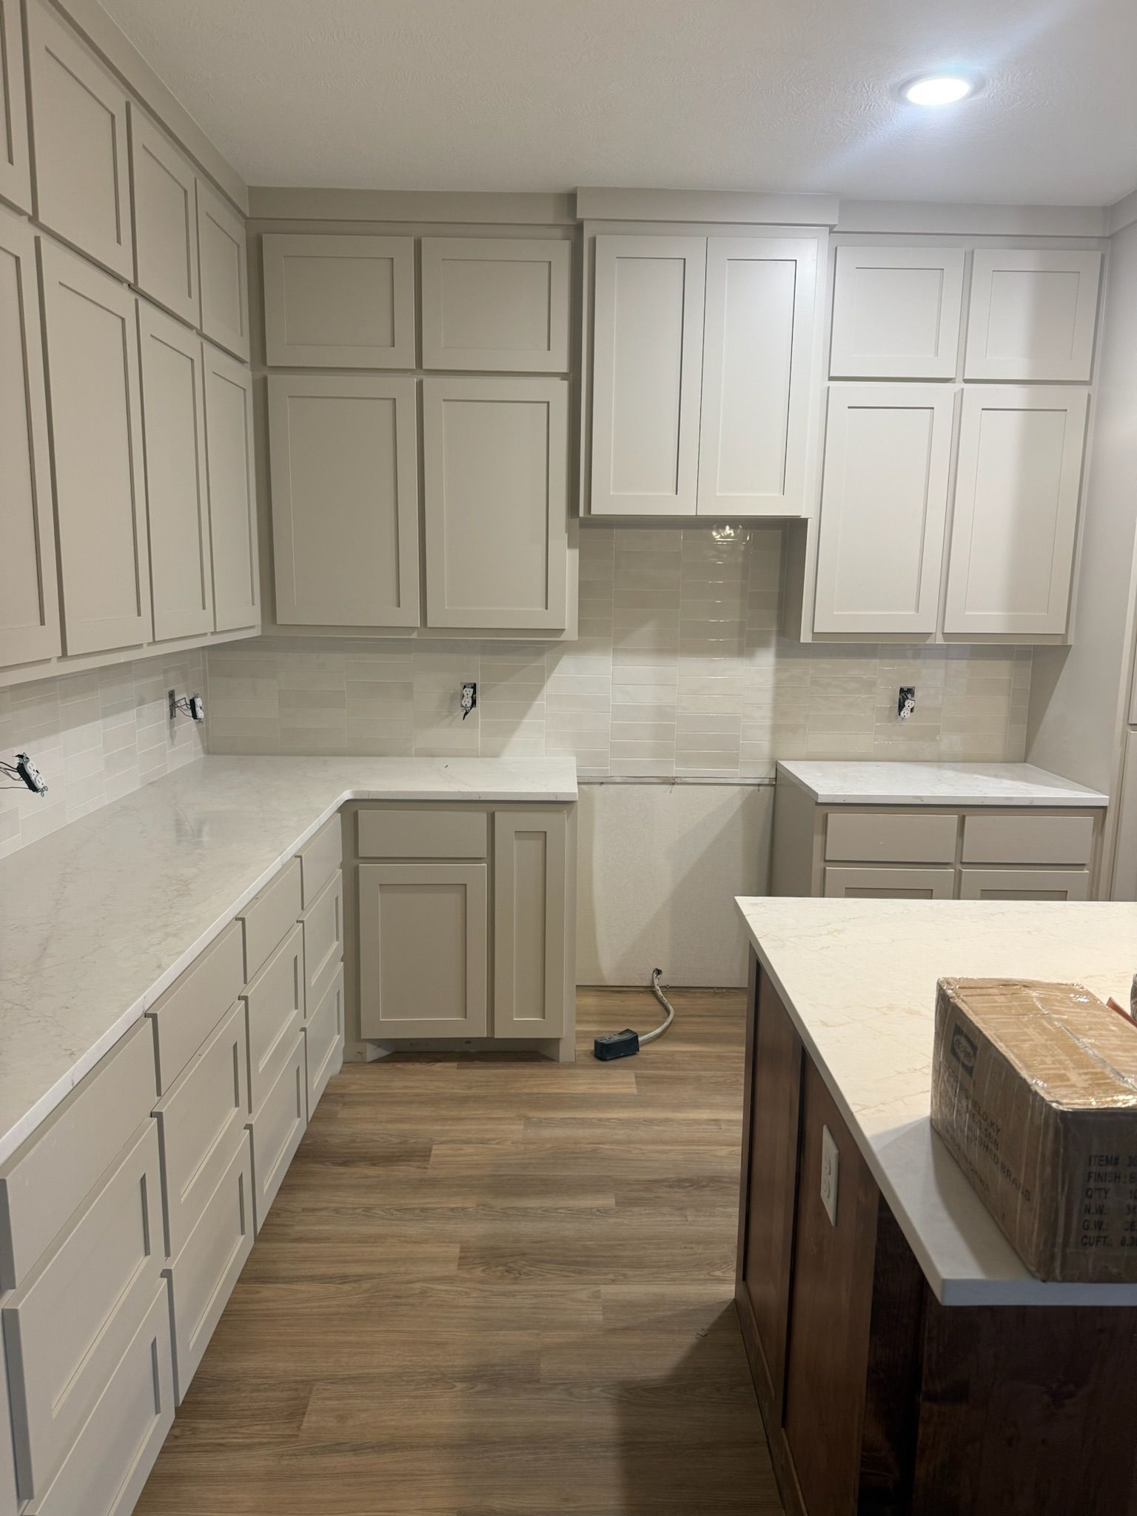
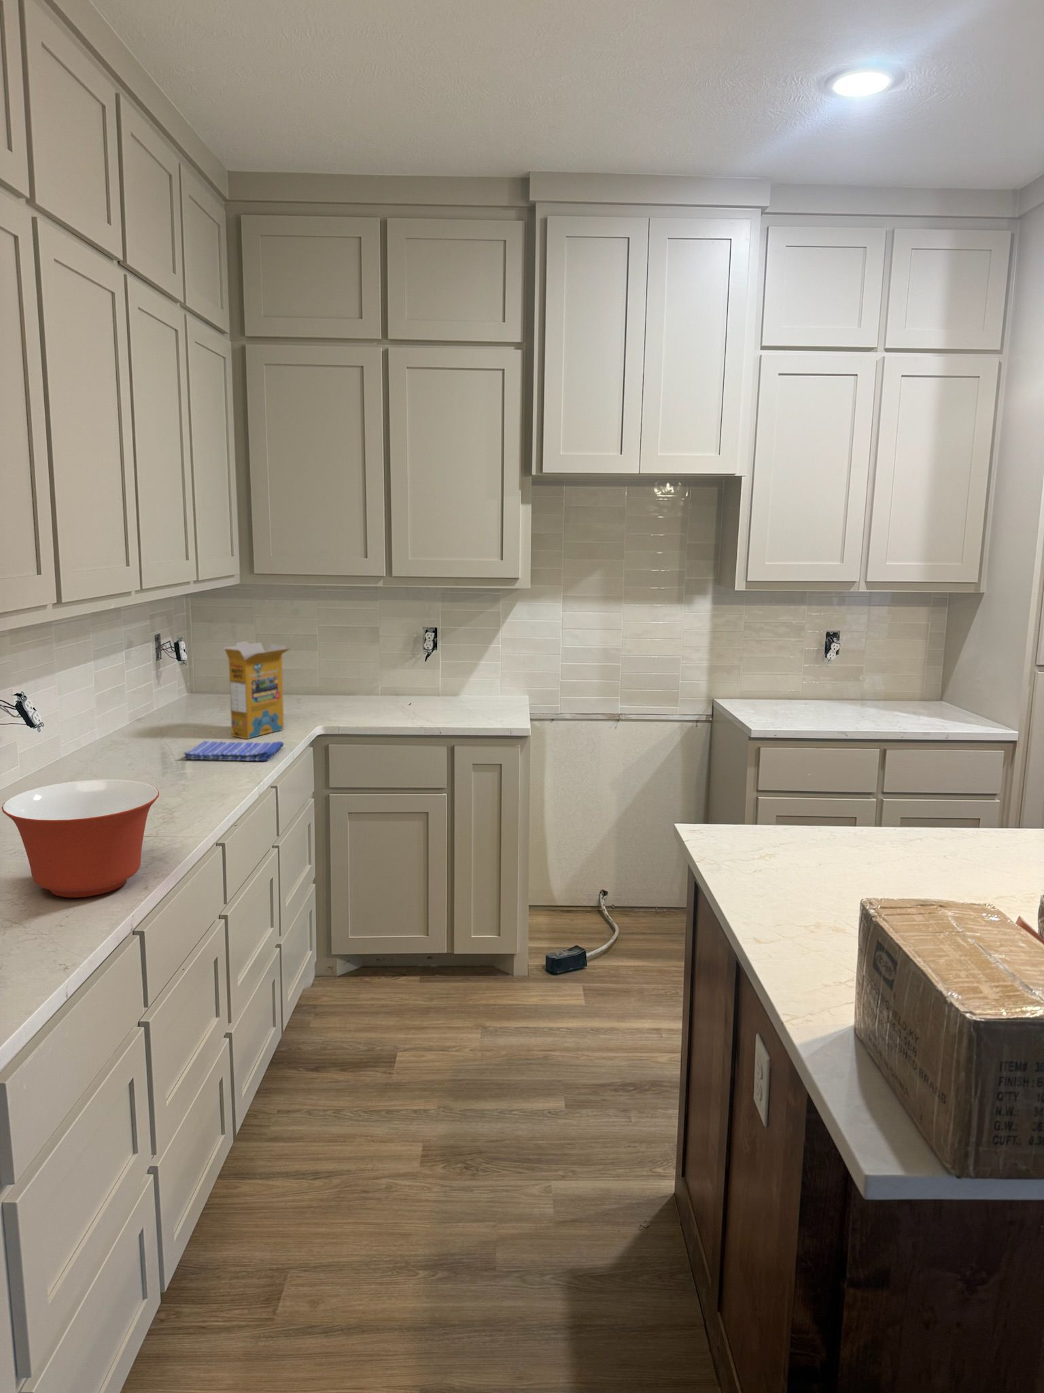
+ mixing bowl [1,779,160,898]
+ dish towel [183,740,285,762]
+ cereal box [223,641,293,739]
